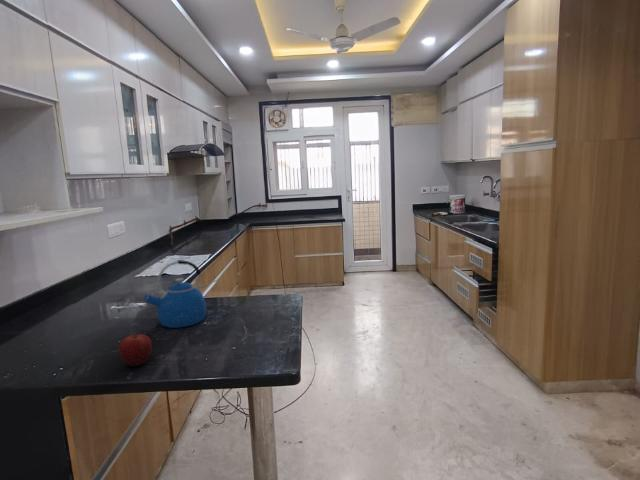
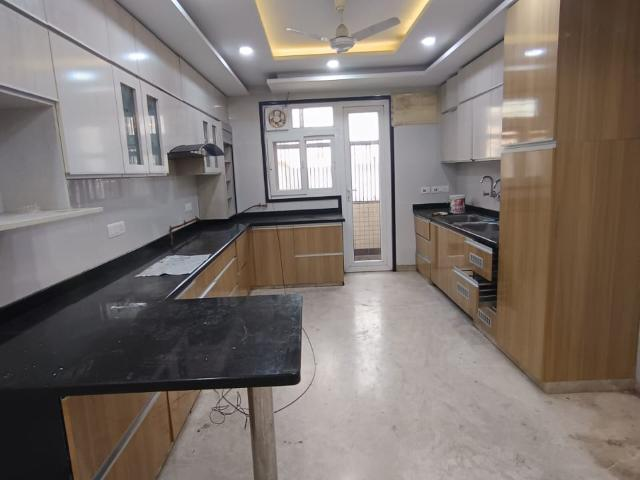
- fruit [118,331,153,367]
- kettle [142,259,207,329]
